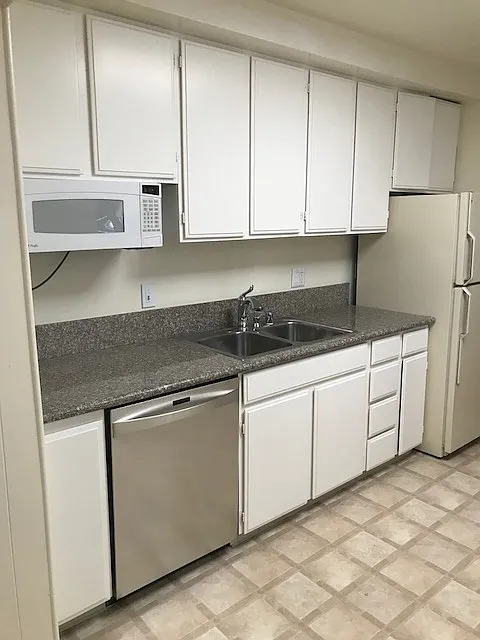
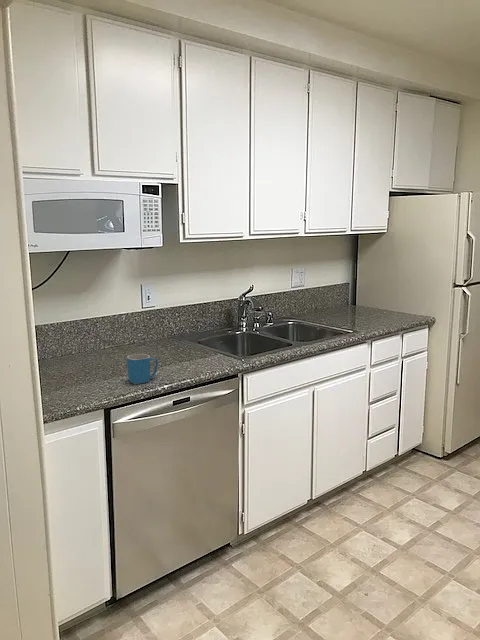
+ mug [126,353,159,385]
